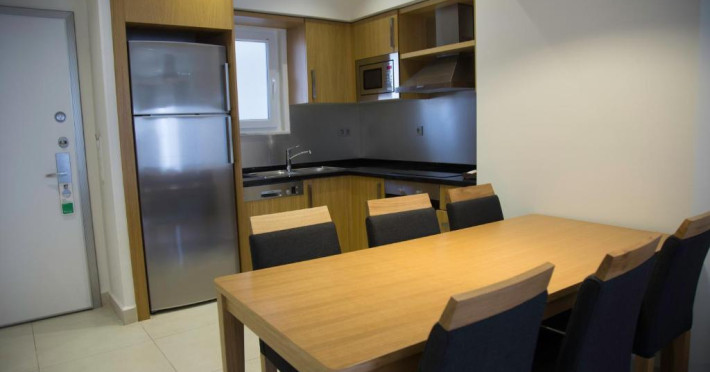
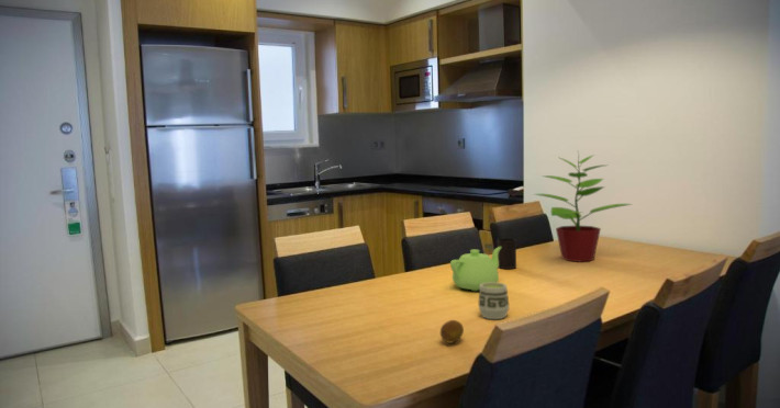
+ cup [477,282,511,320]
+ teapot [449,247,501,292]
+ potted plant [534,151,634,263]
+ fruit [439,319,465,344]
+ cup [497,237,517,270]
